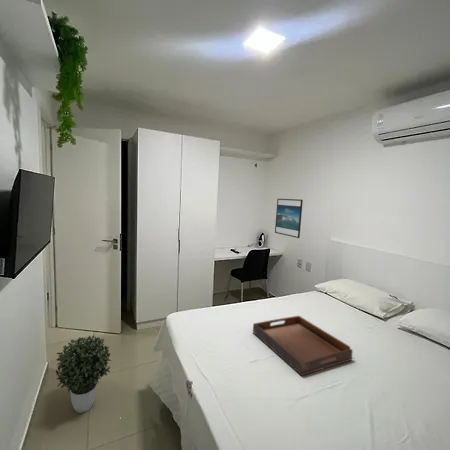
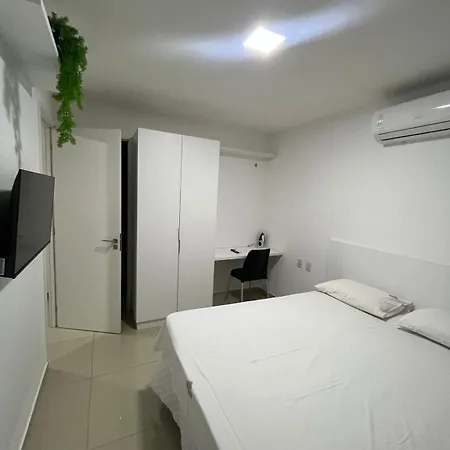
- serving tray [252,315,354,377]
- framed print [274,198,304,239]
- potted plant [55,334,112,414]
